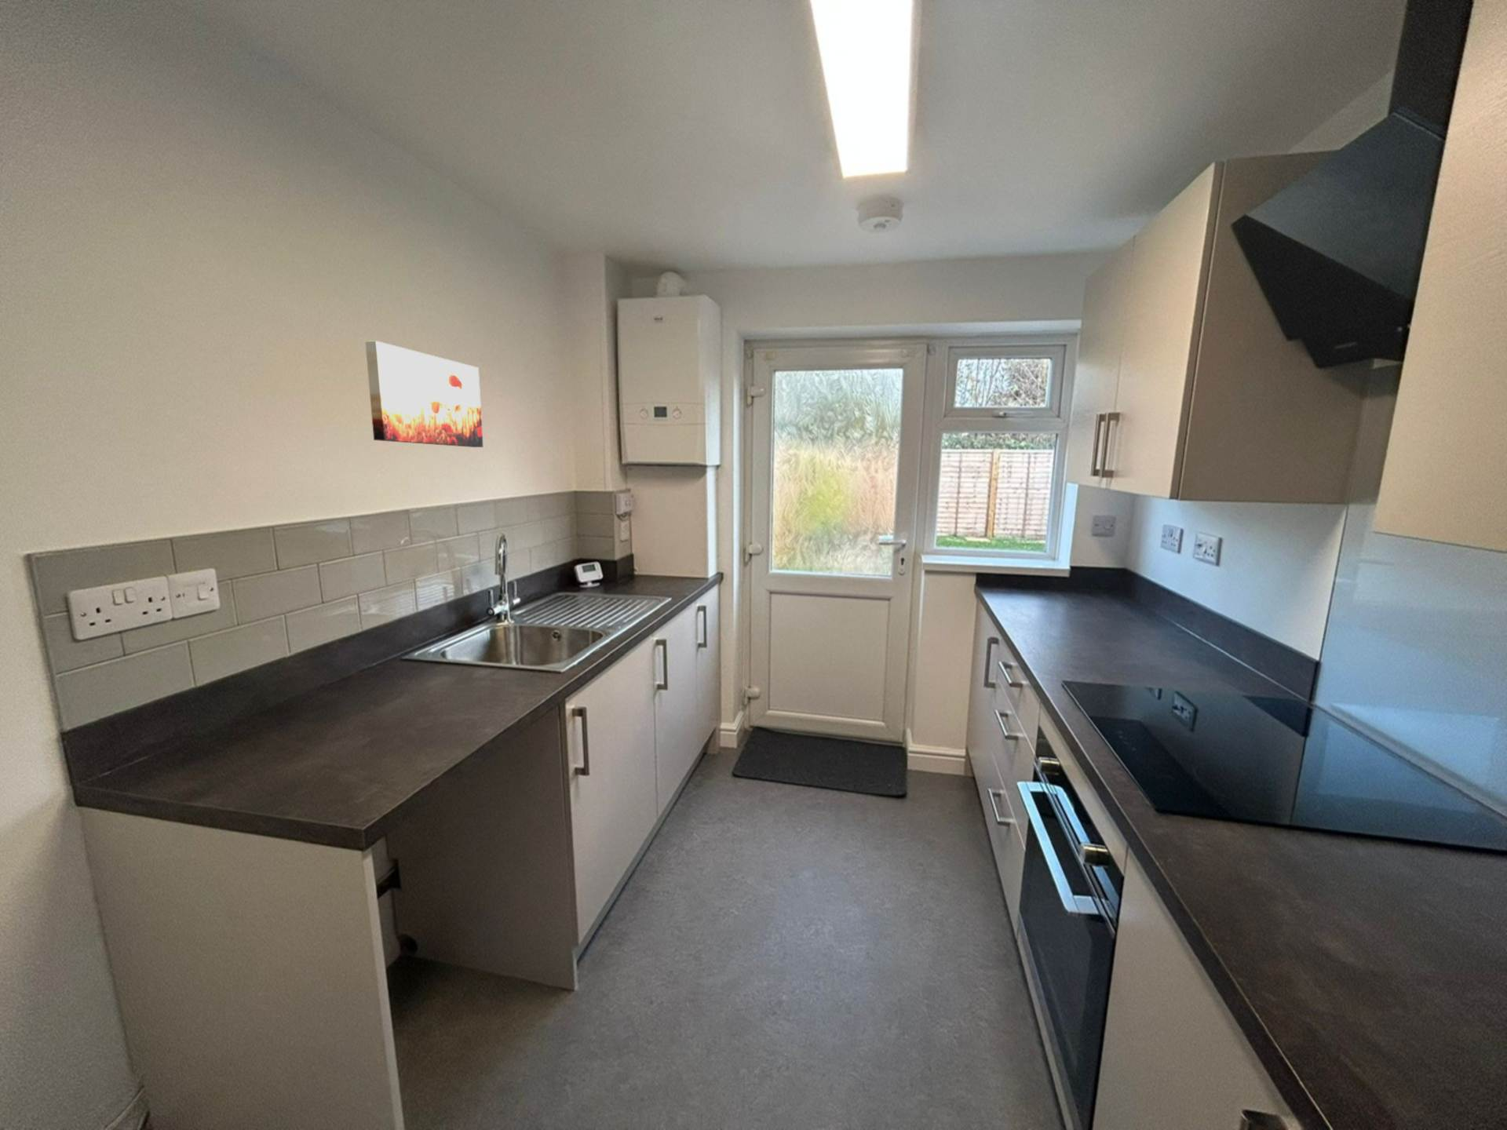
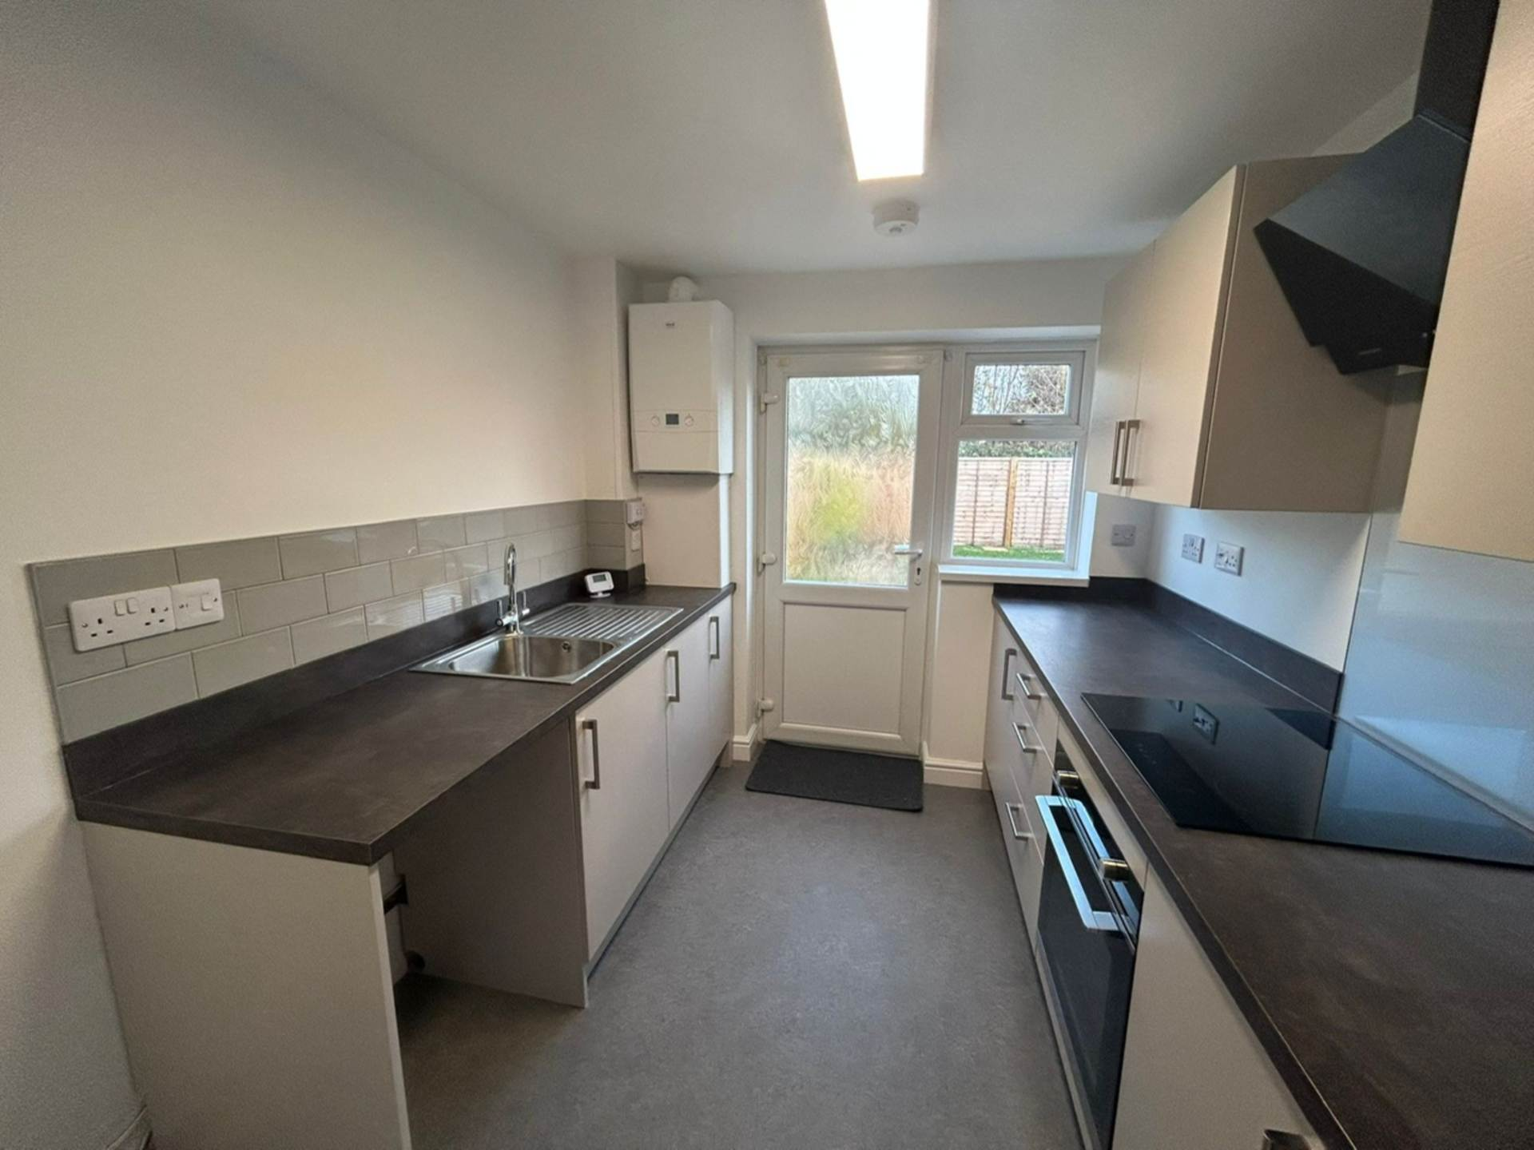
- wall art [364,339,483,447]
